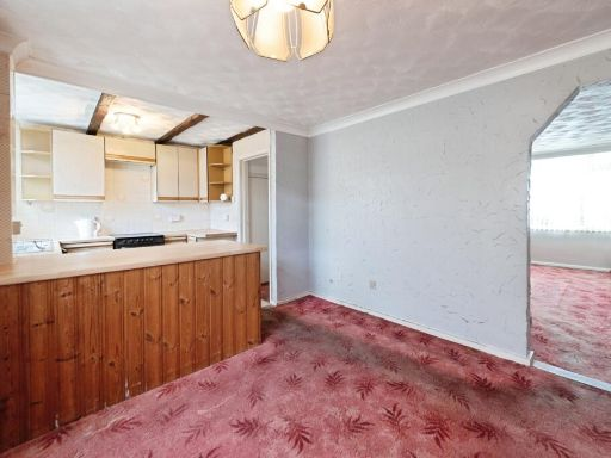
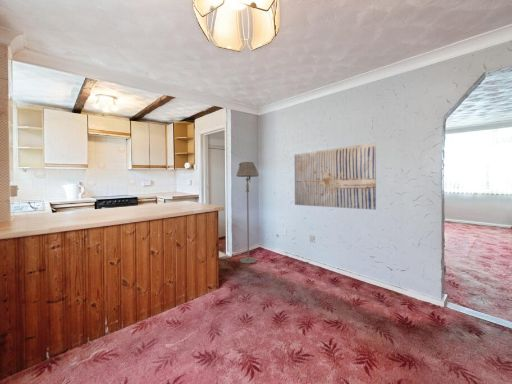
+ floor lamp [235,161,260,265]
+ wall art [293,142,377,211]
